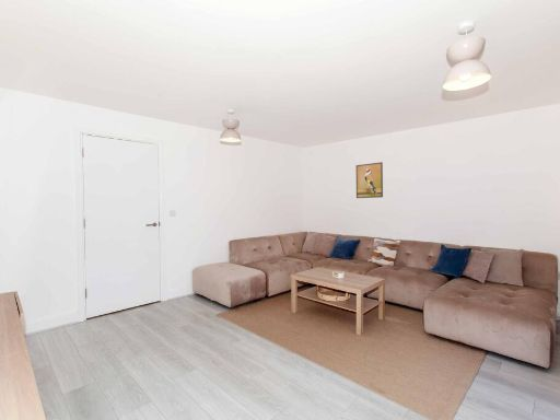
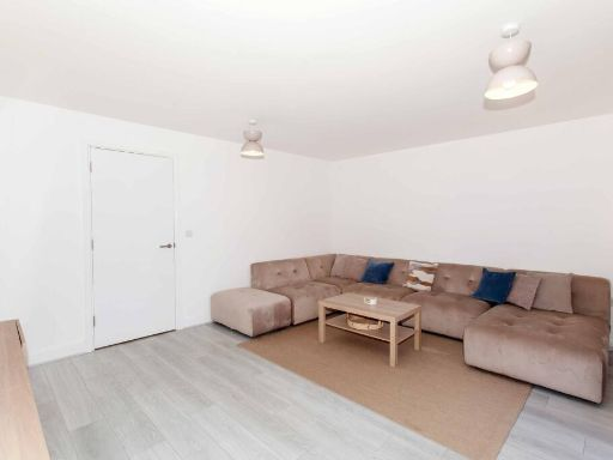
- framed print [355,161,384,199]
